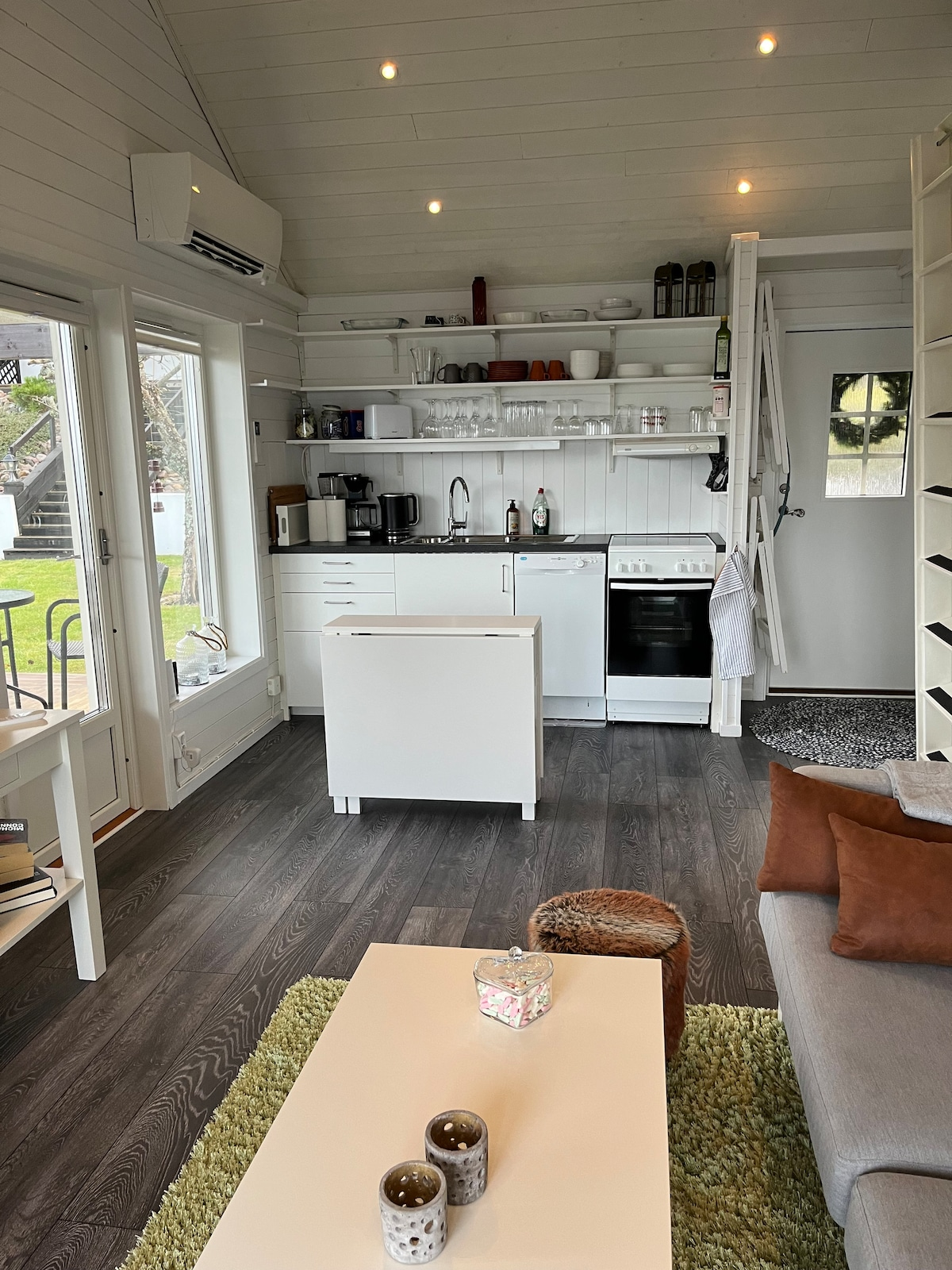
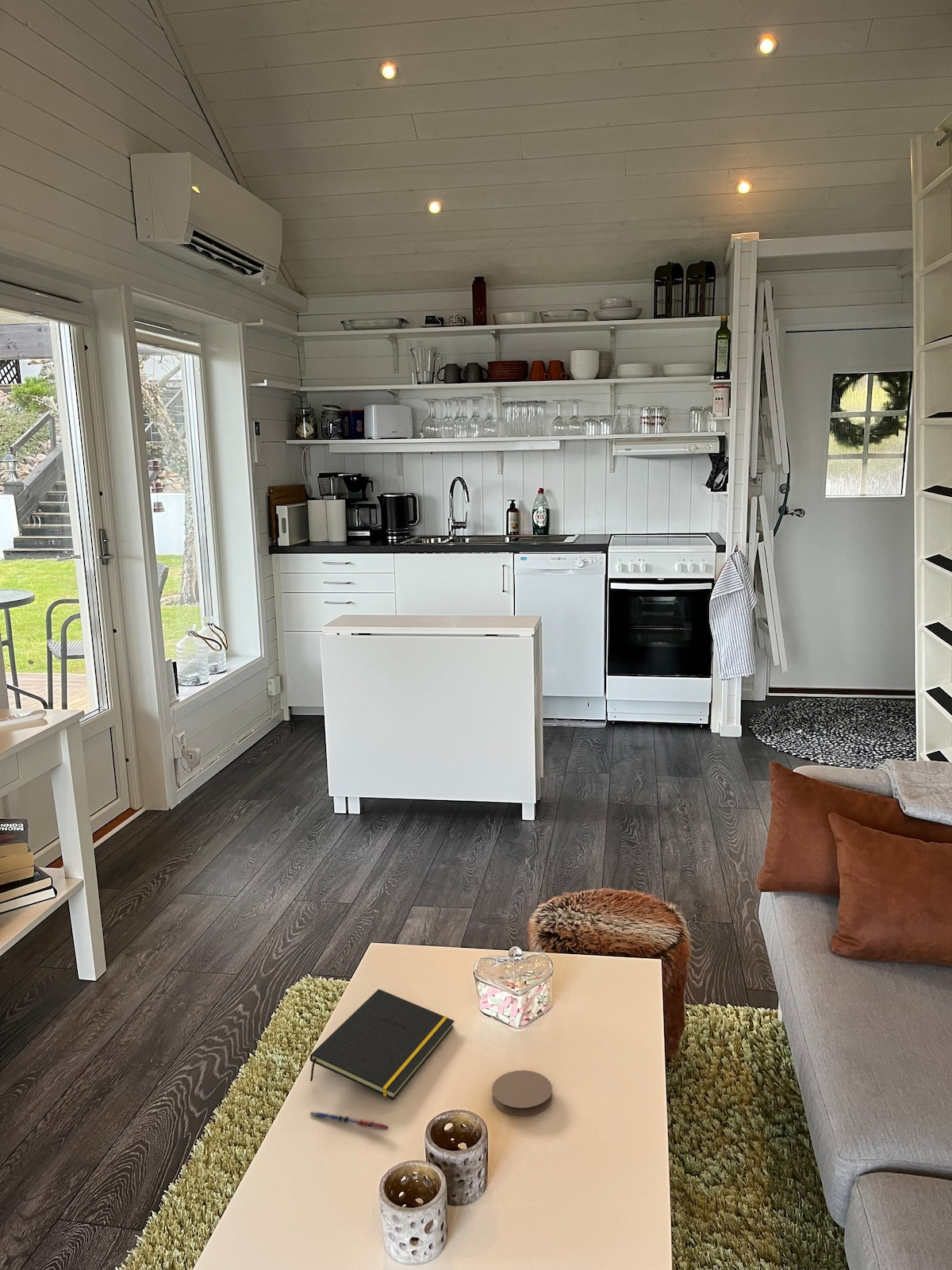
+ notepad [309,988,455,1100]
+ pen [309,1110,390,1131]
+ coaster [491,1069,553,1116]
